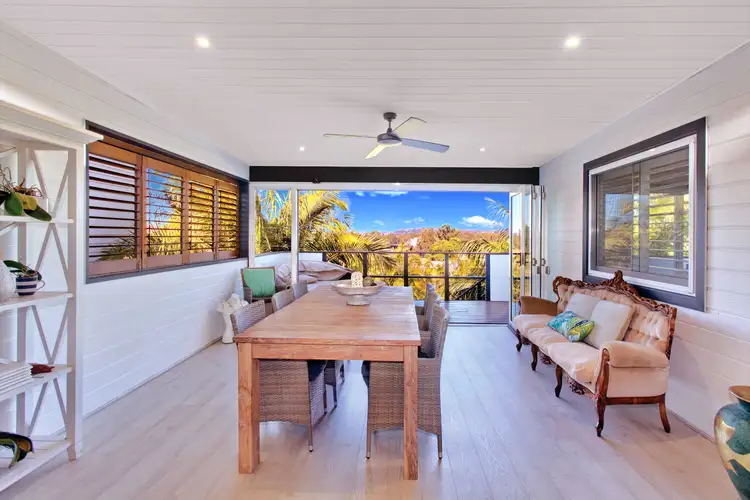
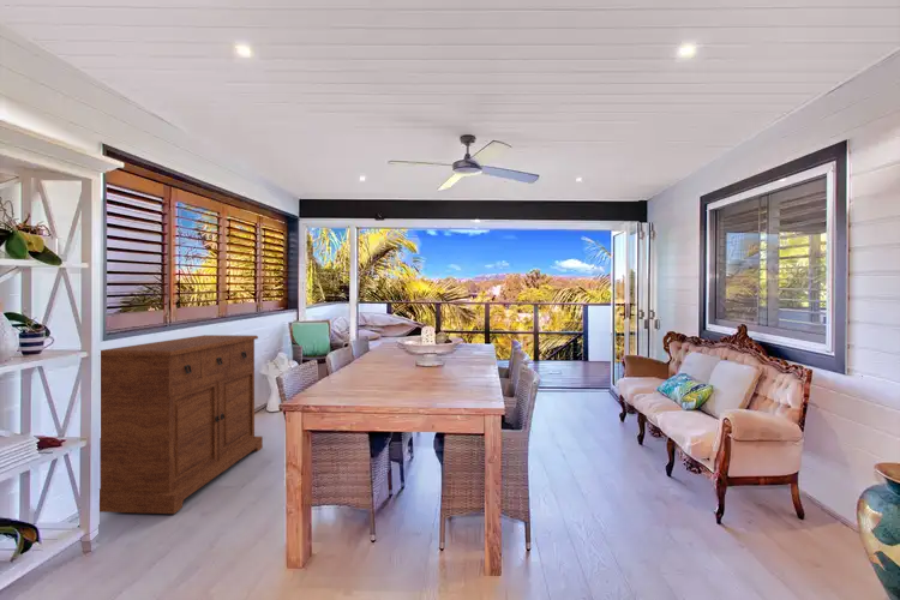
+ sideboard [98,334,264,515]
